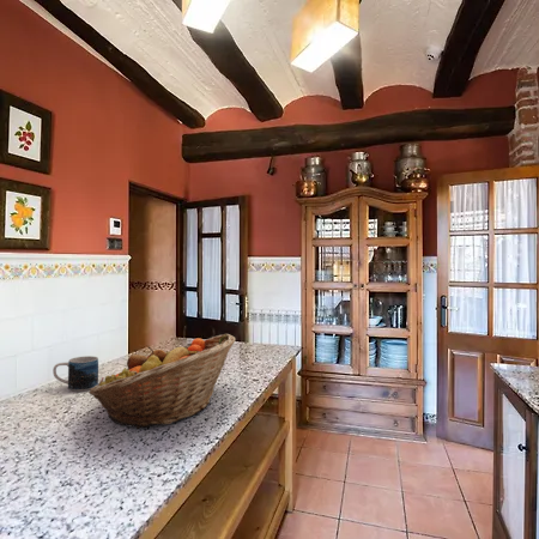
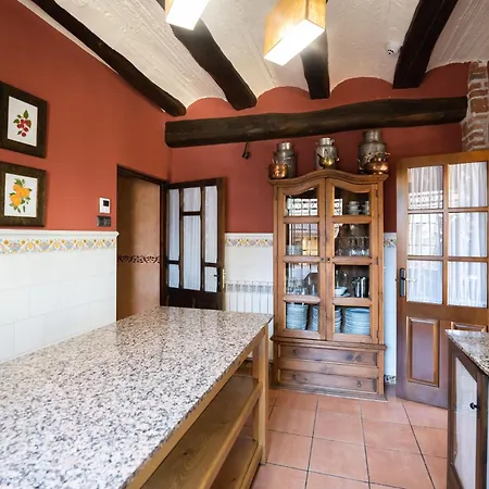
- mug [52,355,99,393]
- fruit basket [87,333,236,430]
